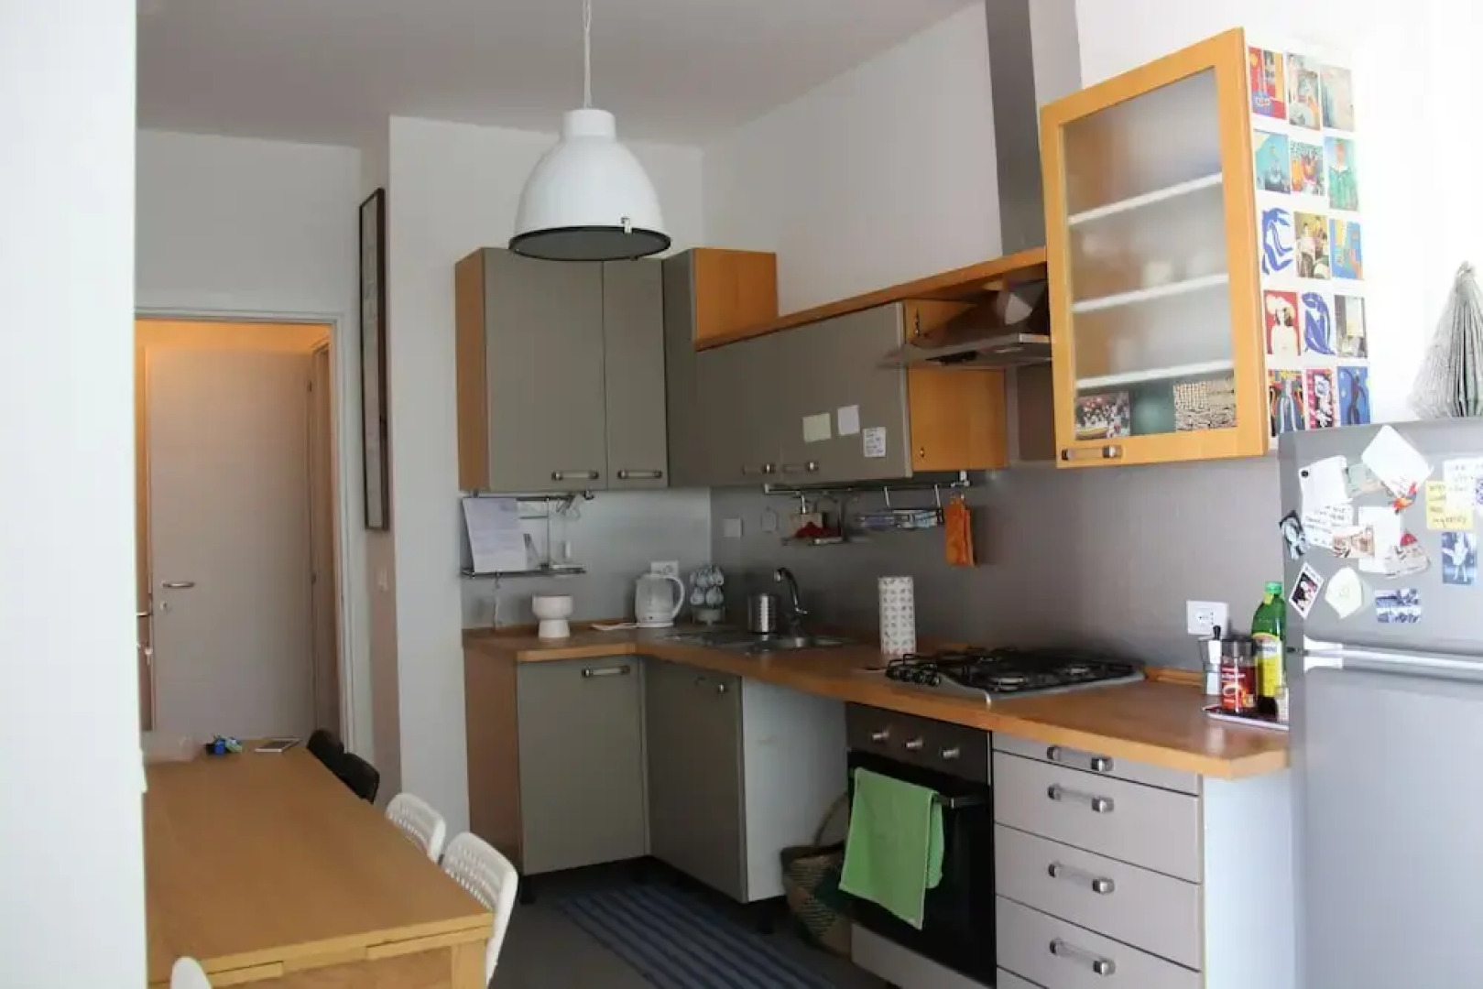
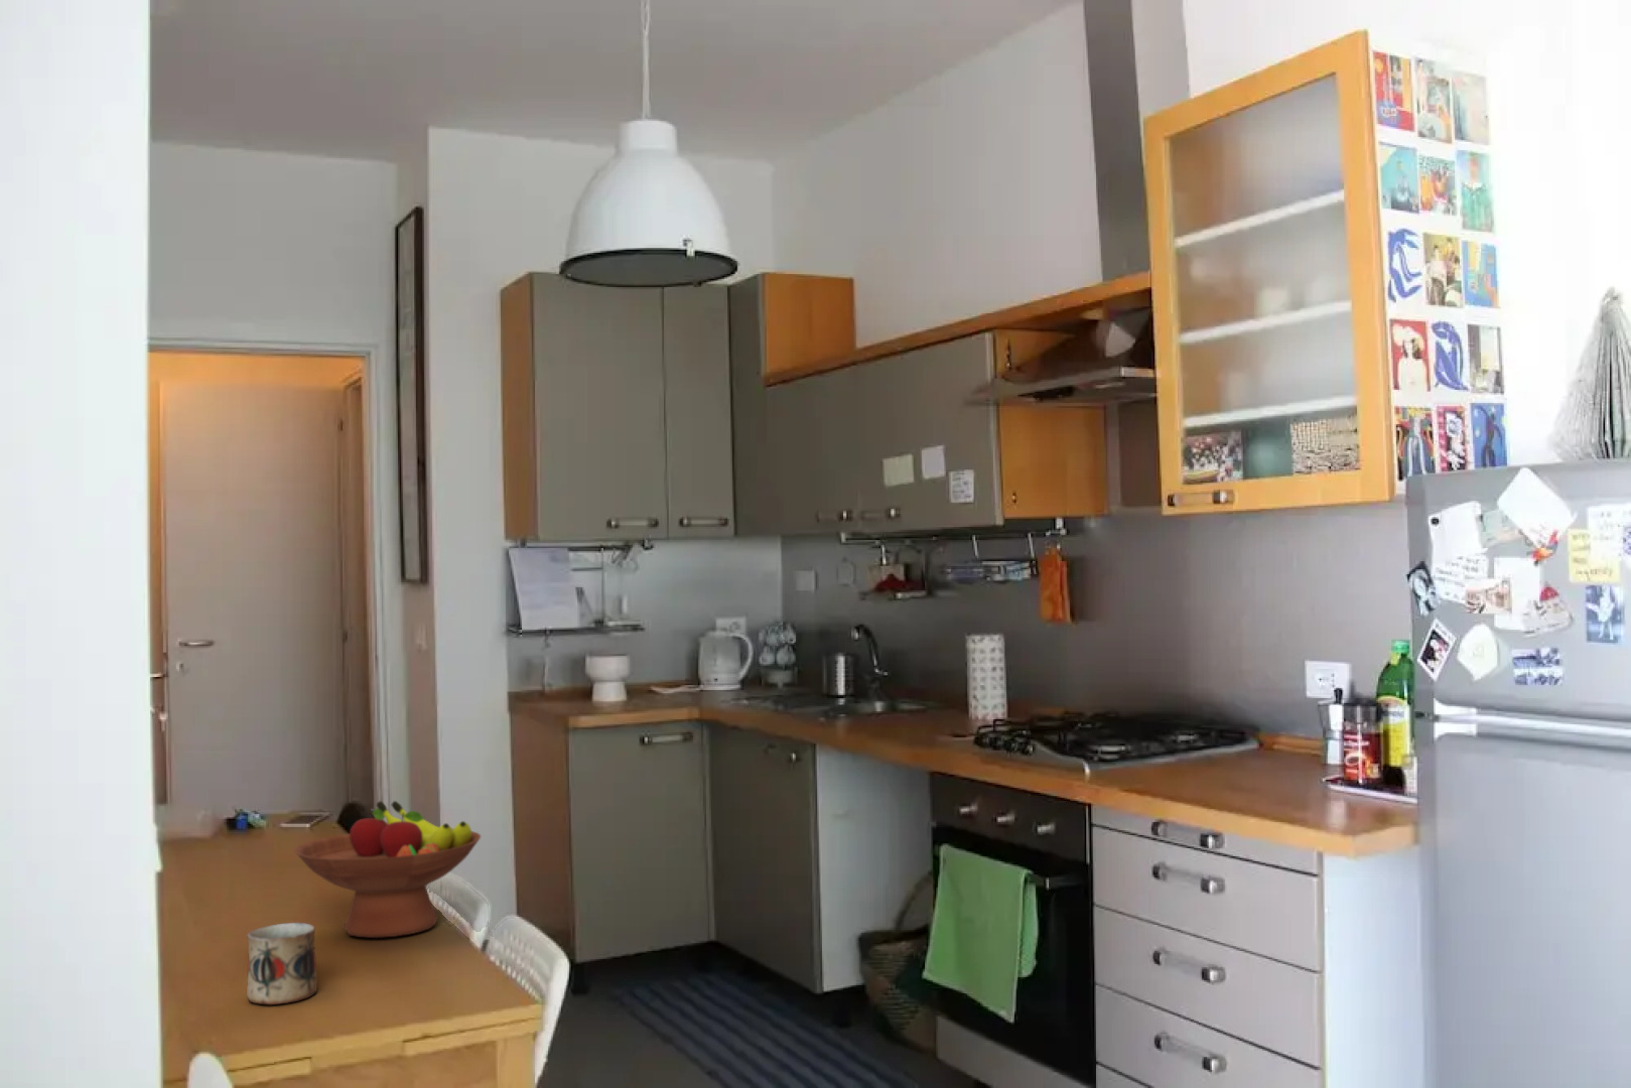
+ fruit bowl [294,800,482,939]
+ mug [245,922,318,1005]
